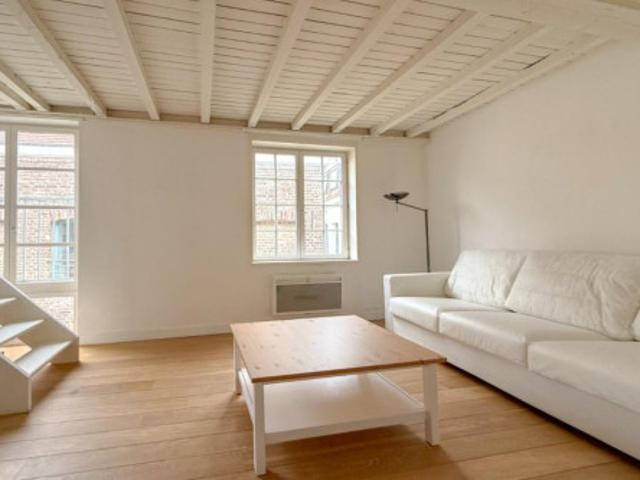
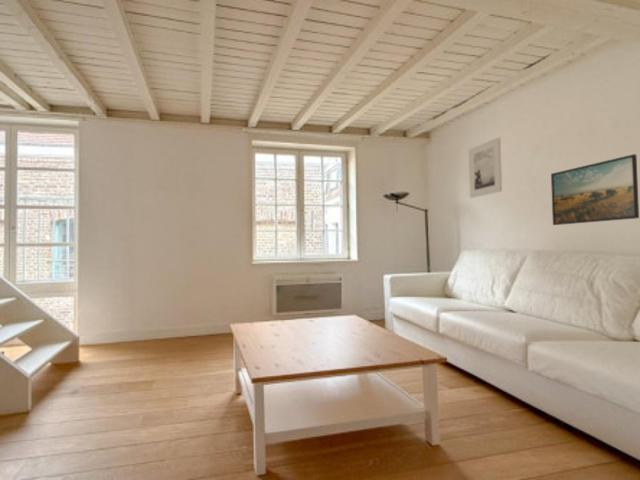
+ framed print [550,153,640,226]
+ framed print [468,136,503,199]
